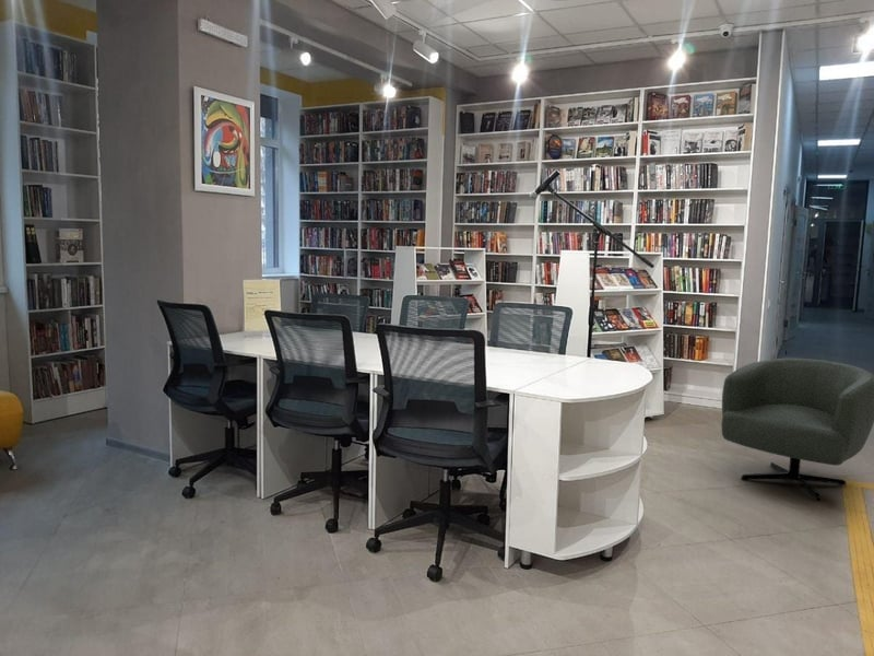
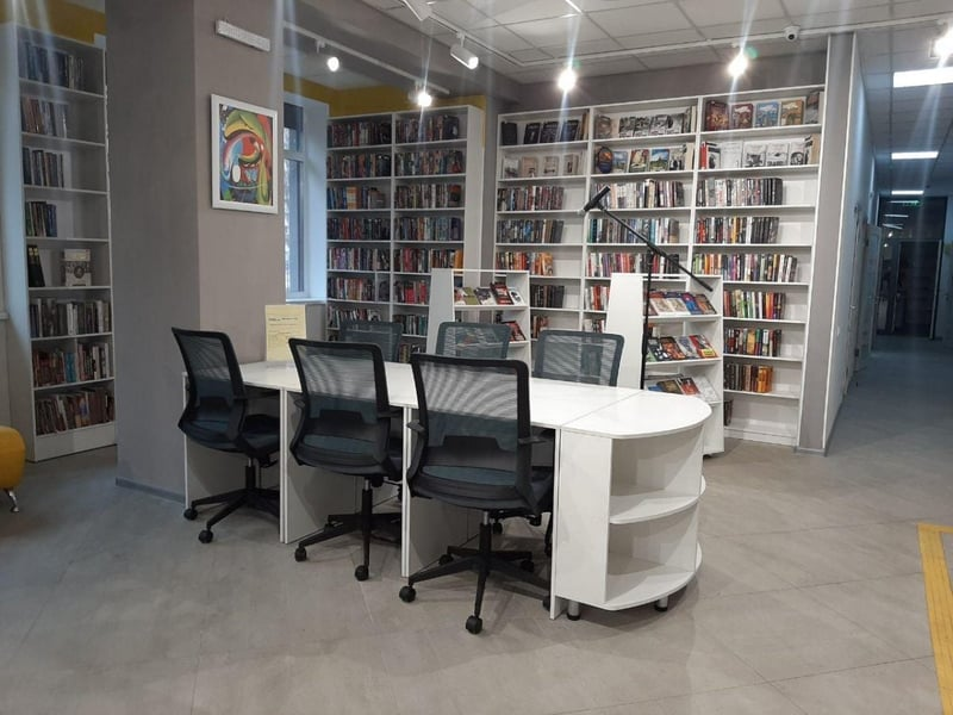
- armchair [720,358,874,502]
